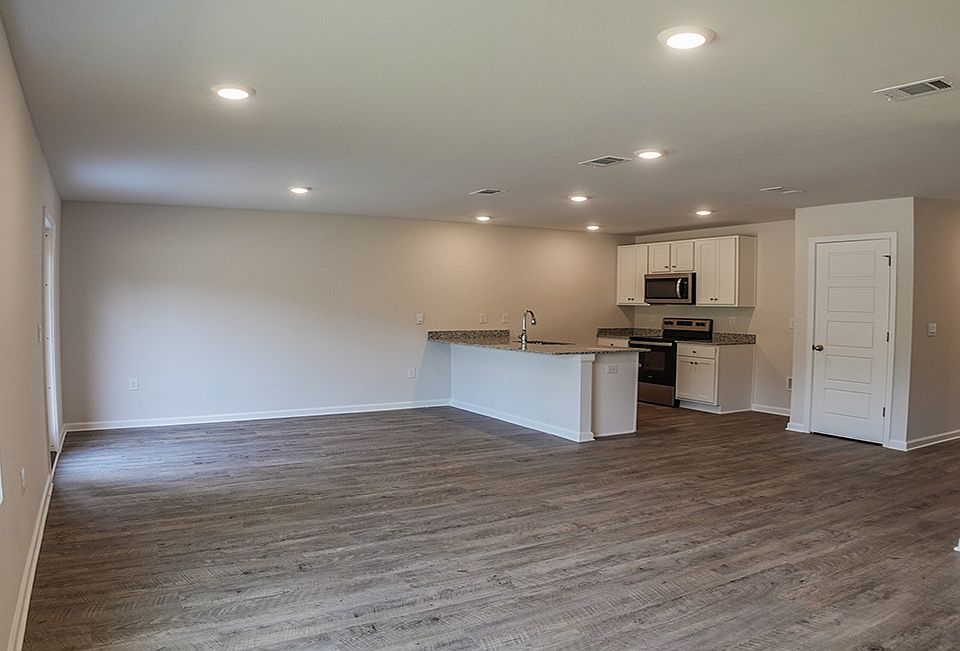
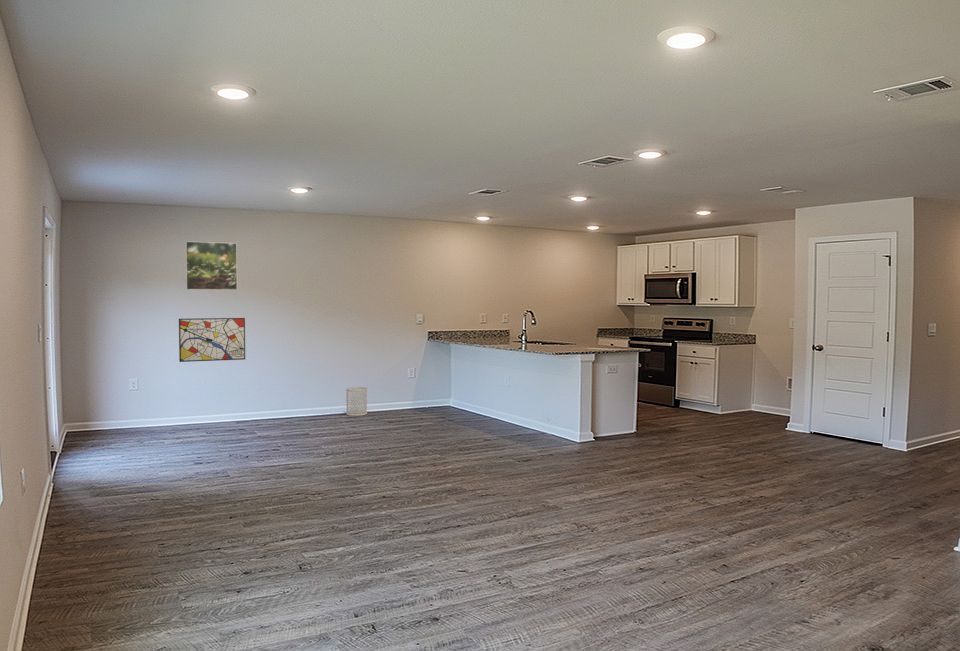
+ wall art [178,317,246,363]
+ wastebasket [345,386,368,417]
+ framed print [185,240,238,291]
